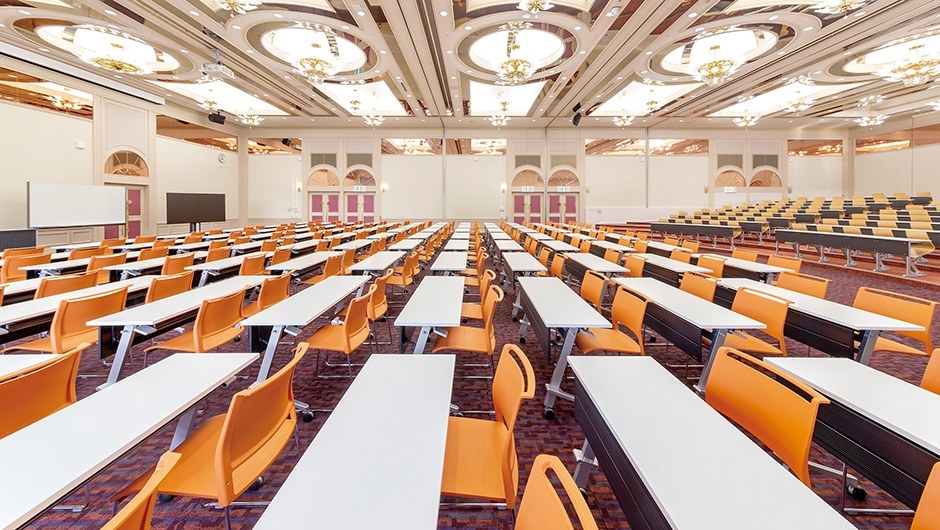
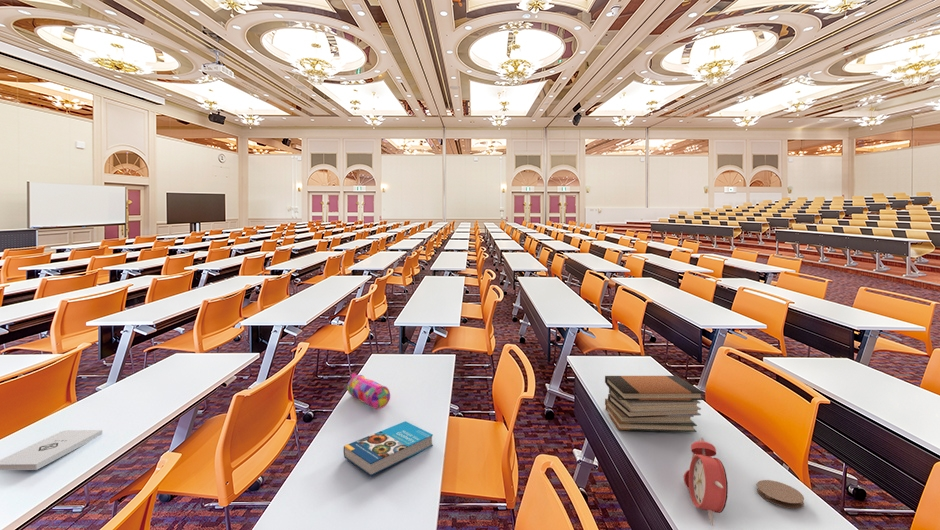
+ book [343,420,434,477]
+ pencil case [344,372,391,410]
+ alarm clock [683,437,729,527]
+ book stack [604,375,705,433]
+ notepad [0,429,103,471]
+ coaster [756,479,805,509]
